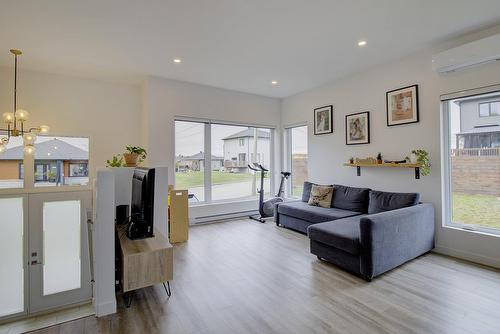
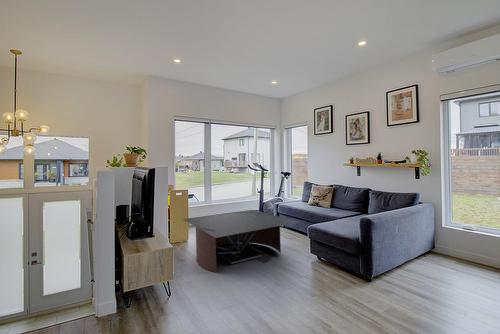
+ coffee table [182,209,300,273]
